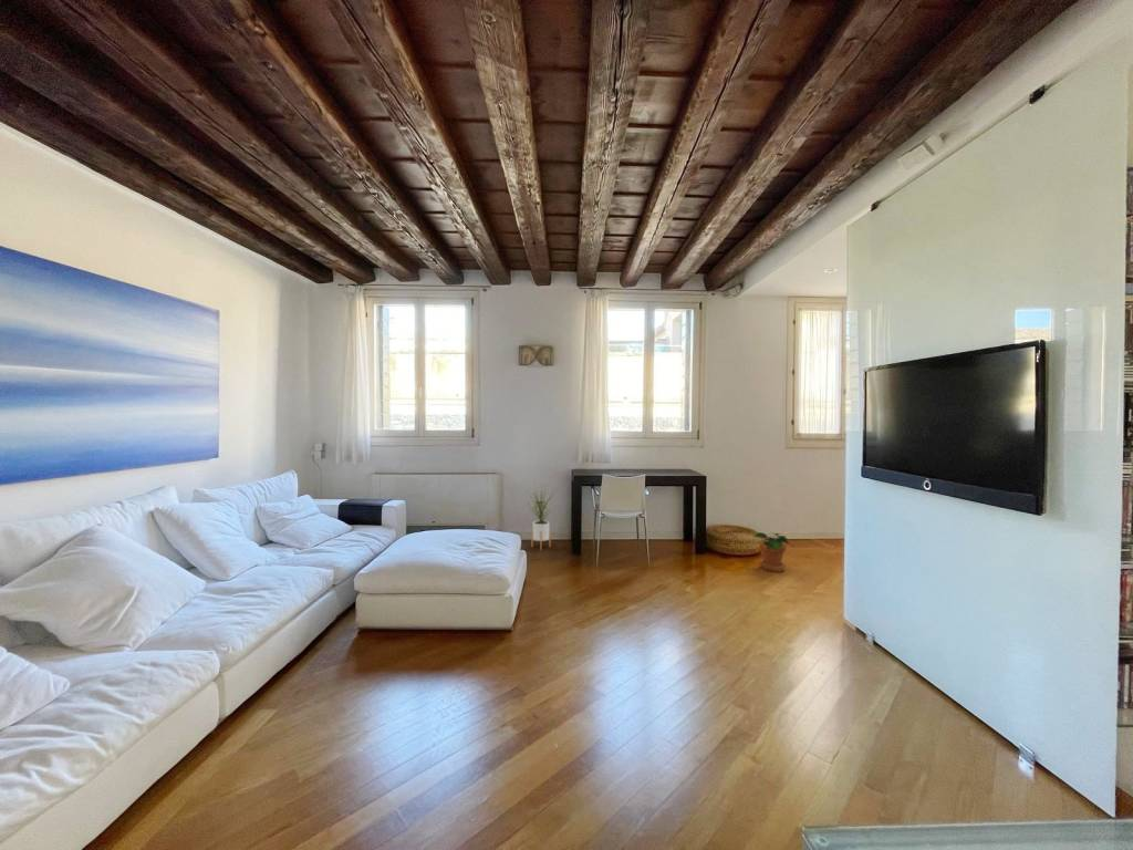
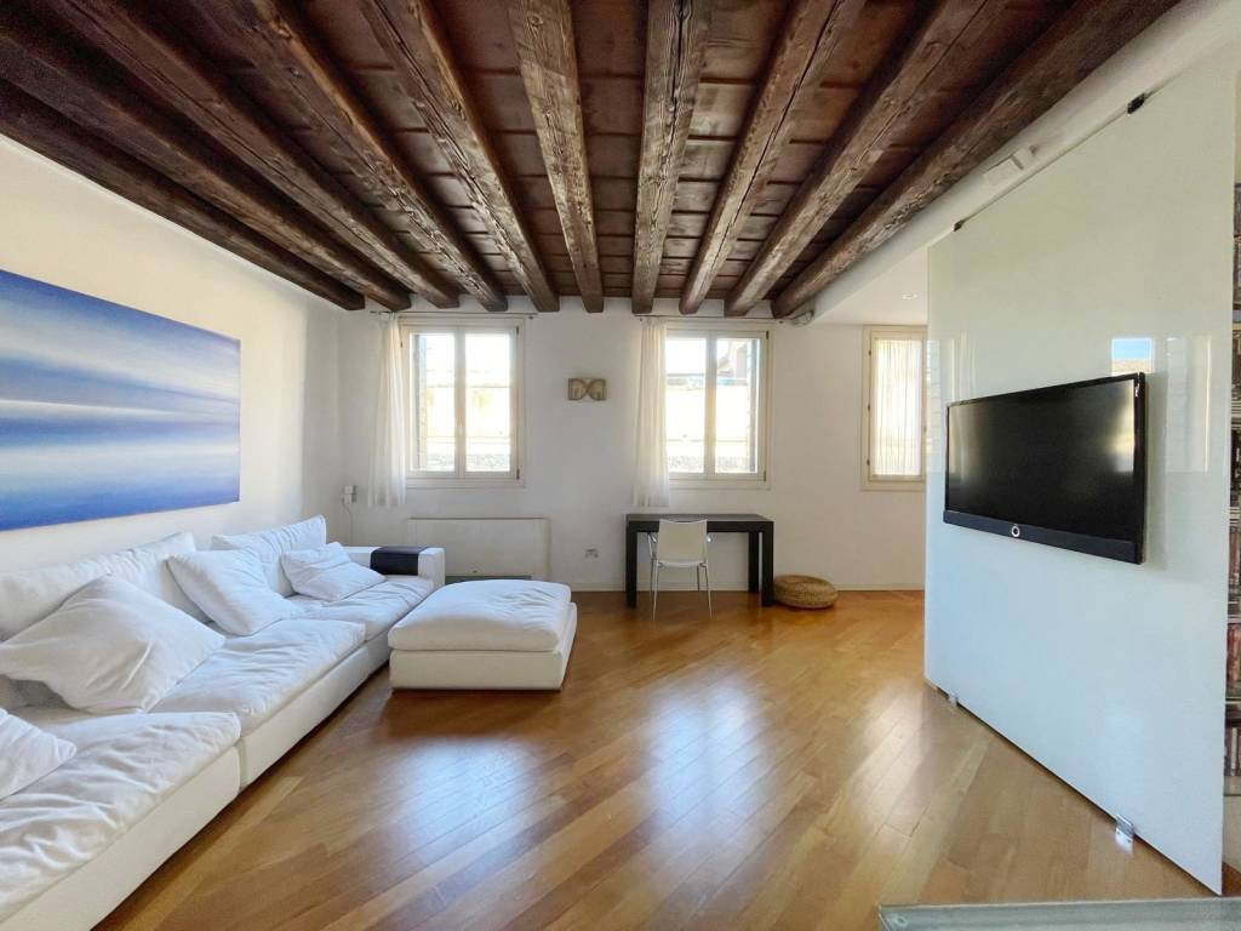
- potted plant [752,531,789,573]
- house plant [523,483,557,551]
